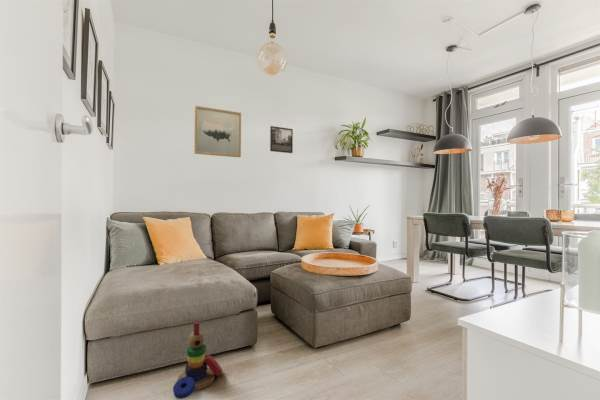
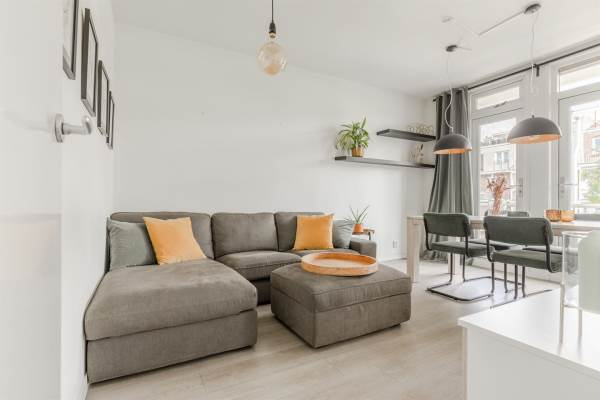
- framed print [269,125,294,154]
- stacking toy [172,321,224,400]
- wall art [193,105,242,158]
